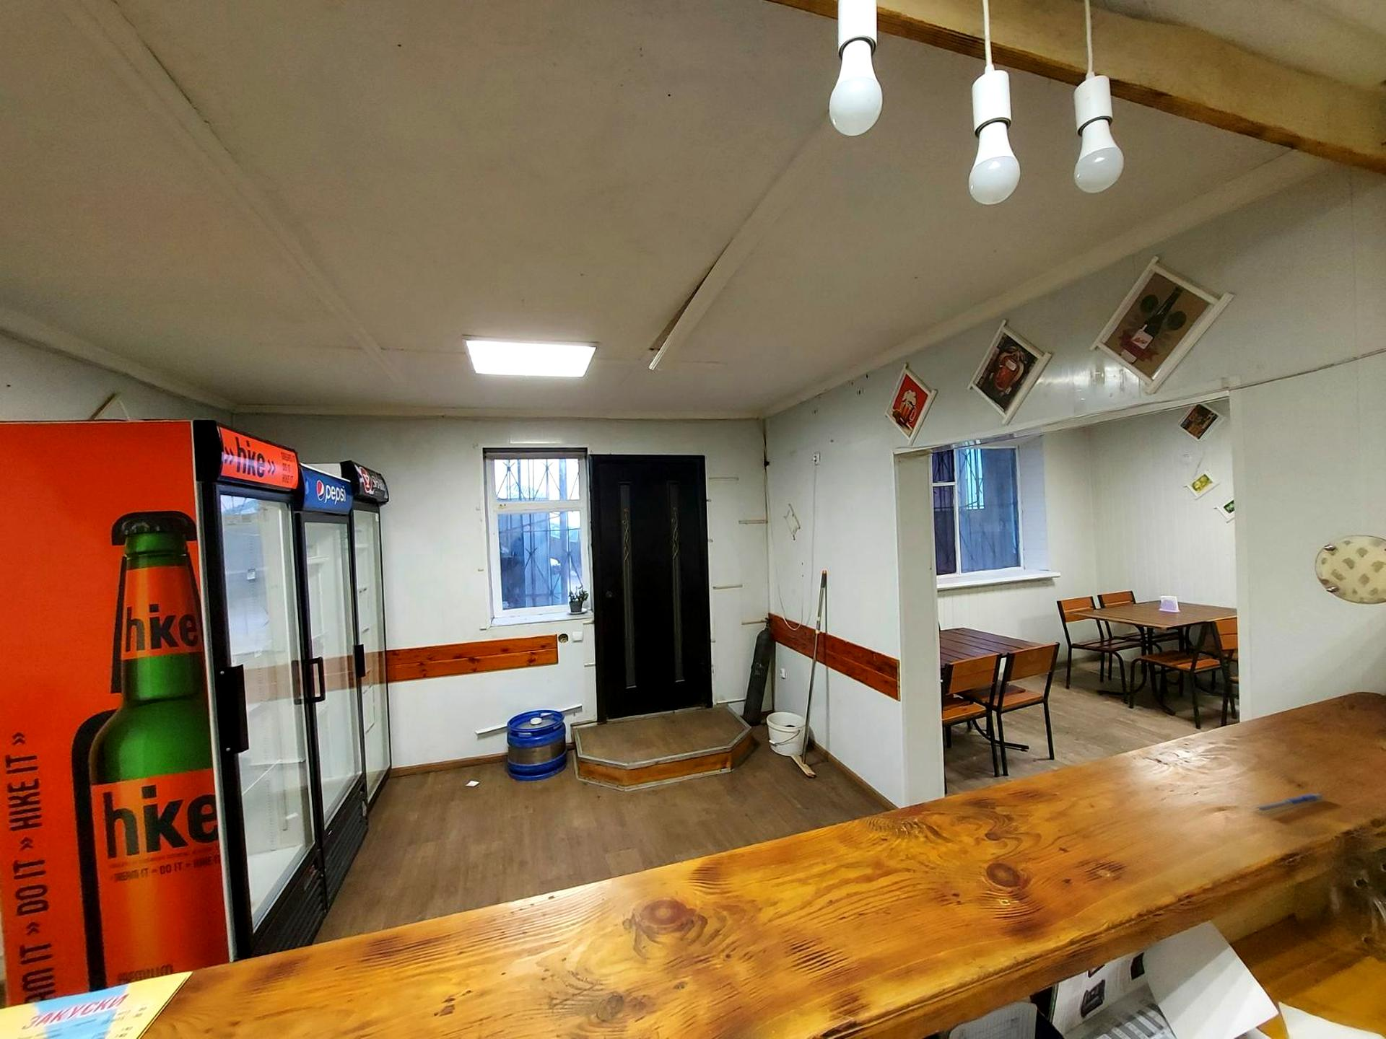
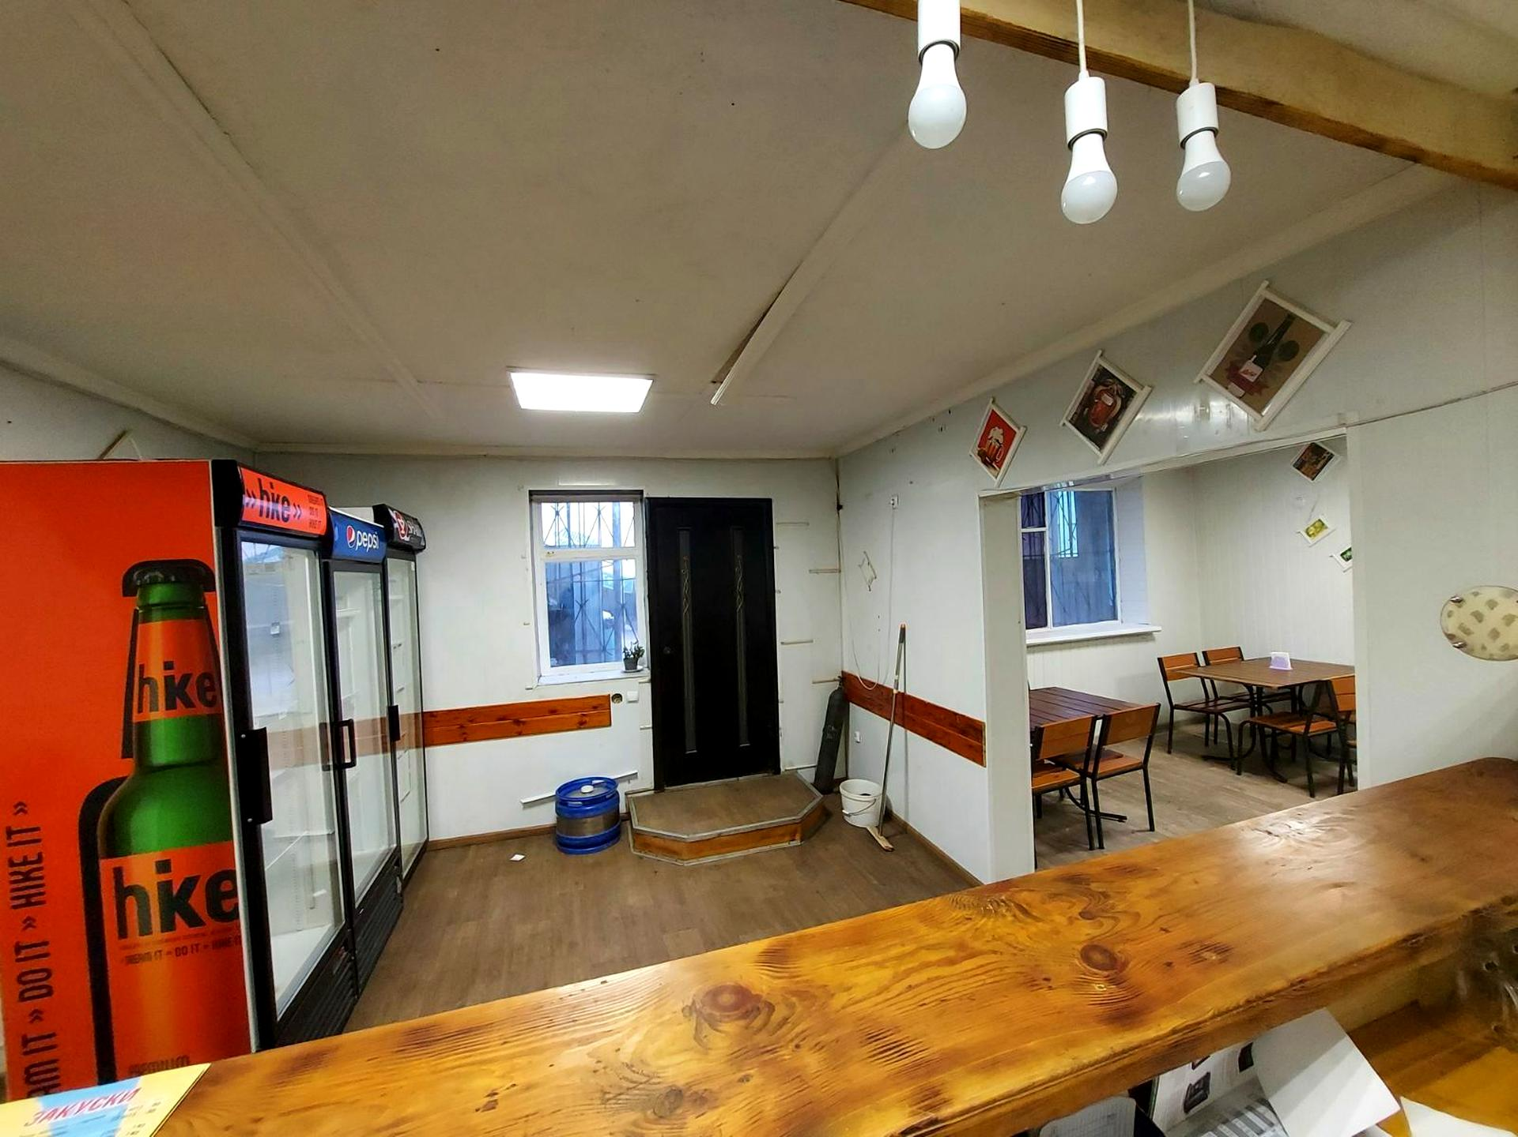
- pen [1251,792,1327,814]
